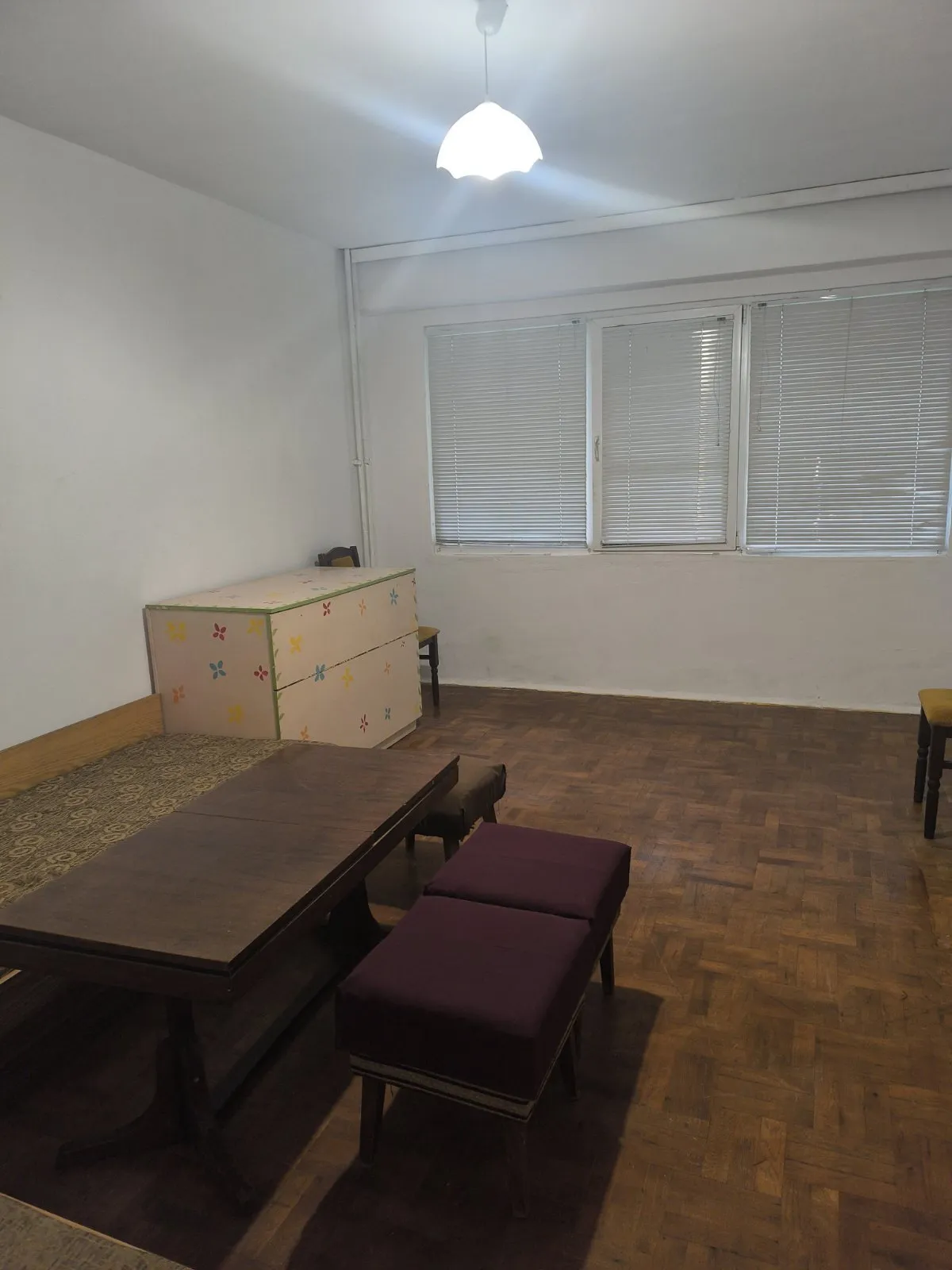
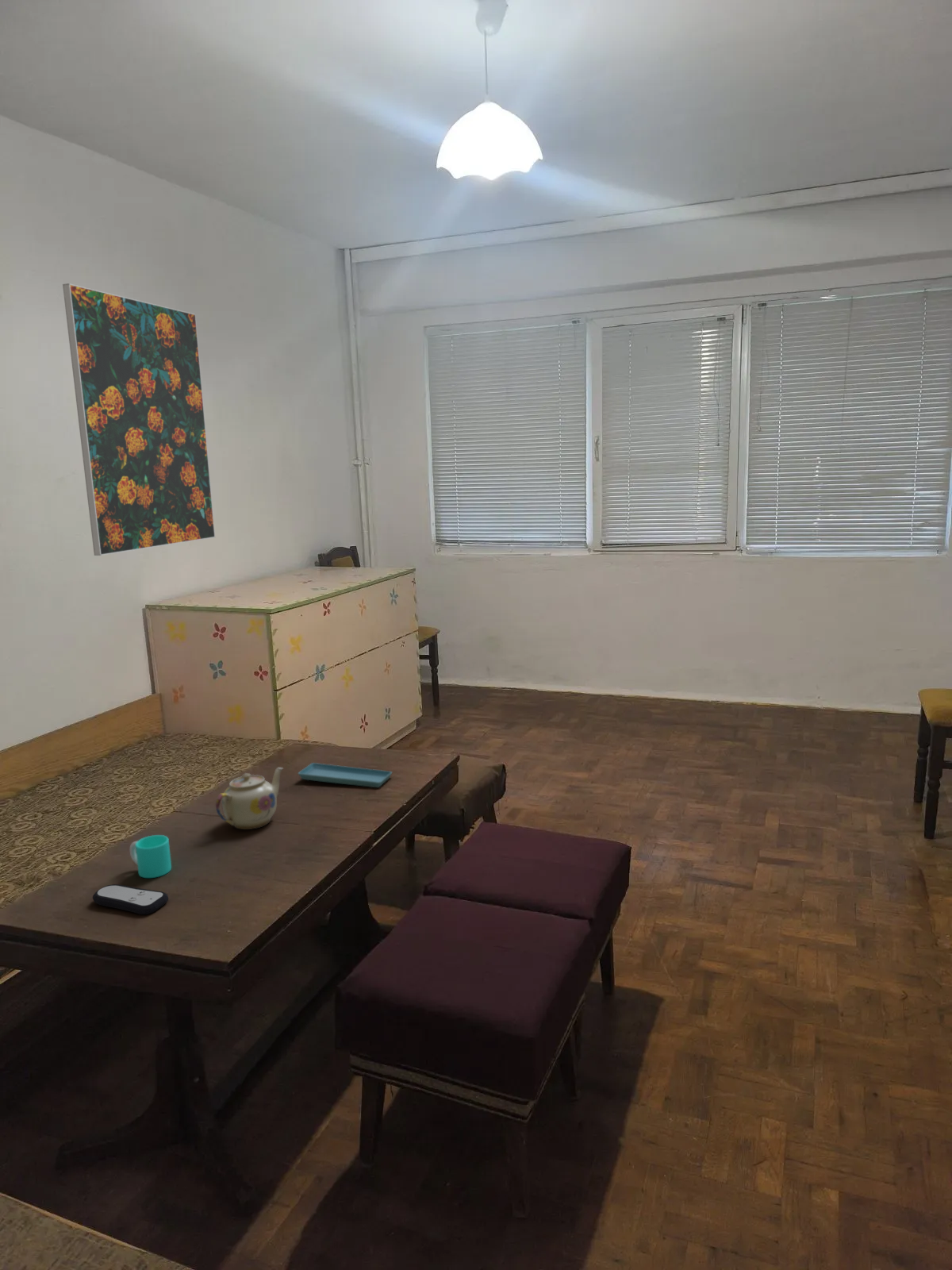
+ cup [129,834,172,879]
+ saucer [298,762,393,788]
+ teapot [215,767,284,830]
+ remote control [92,883,169,915]
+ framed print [62,283,216,556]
